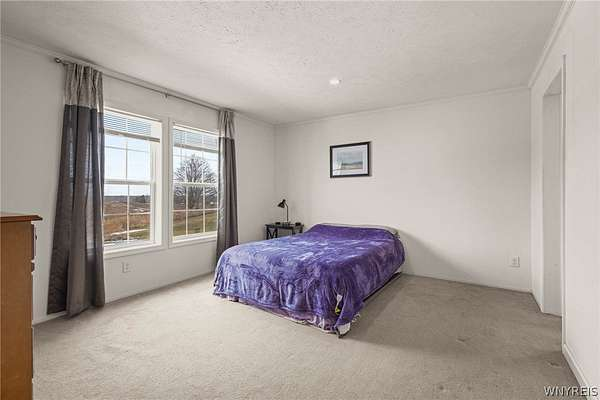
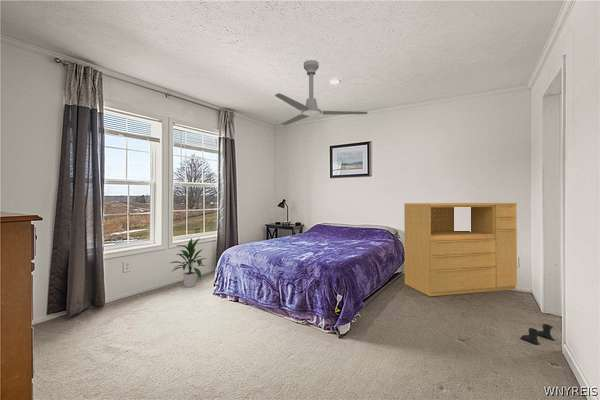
+ dresser [403,202,518,297]
+ boots [519,323,555,346]
+ ceiling fan [274,59,369,127]
+ indoor plant [170,237,208,288]
